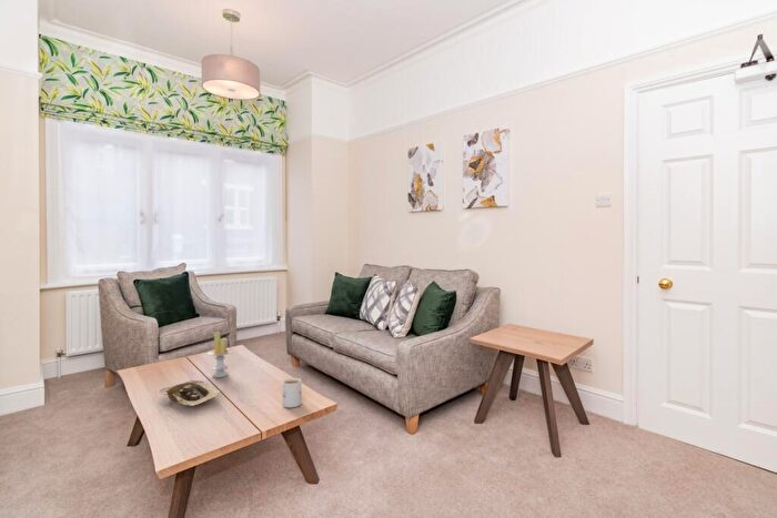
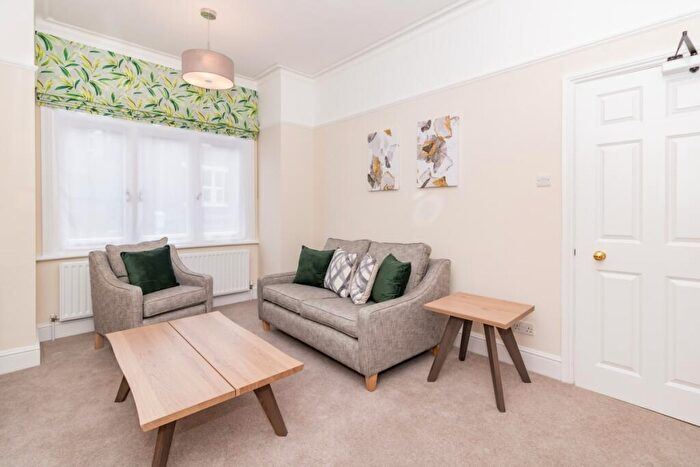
- bowl [159,379,221,407]
- candle [208,331,233,378]
- mug [281,377,303,409]
